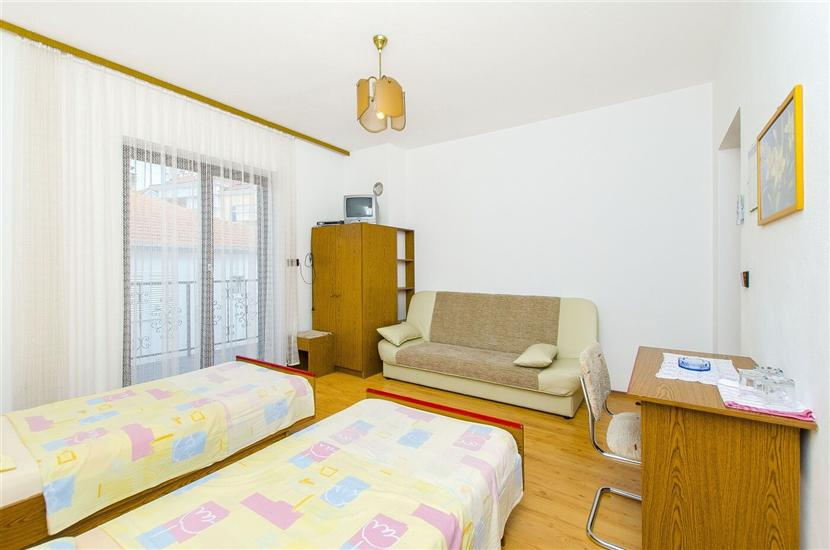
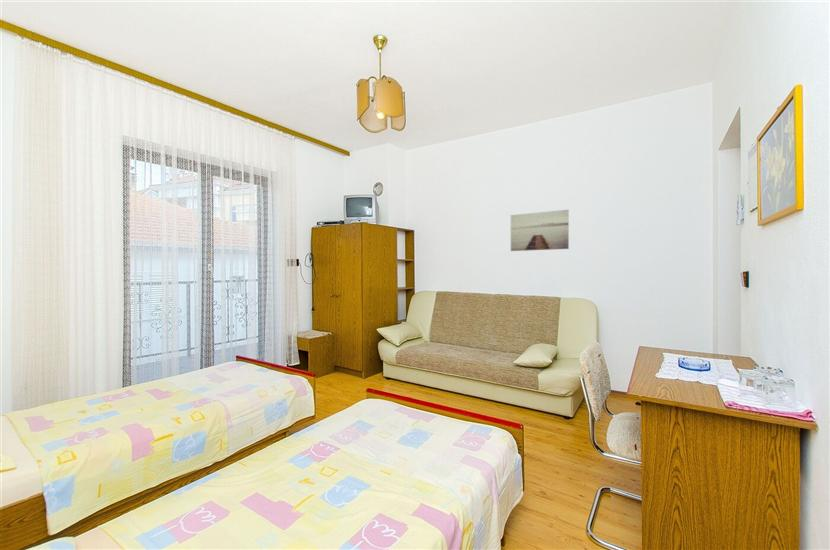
+ wall art [510,209,570,252]
